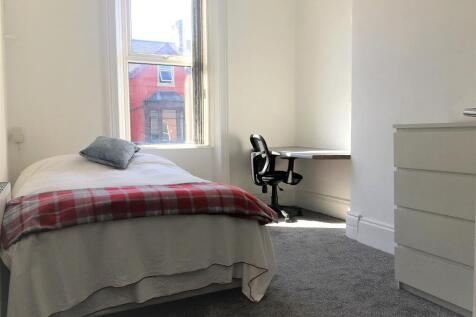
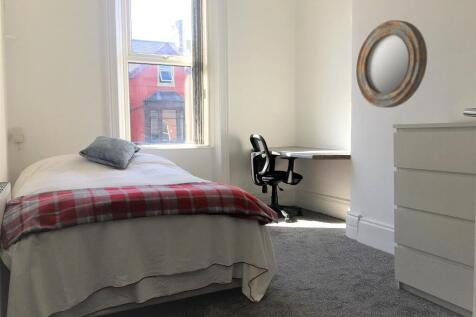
+ home mirror [355,19,428,109]
